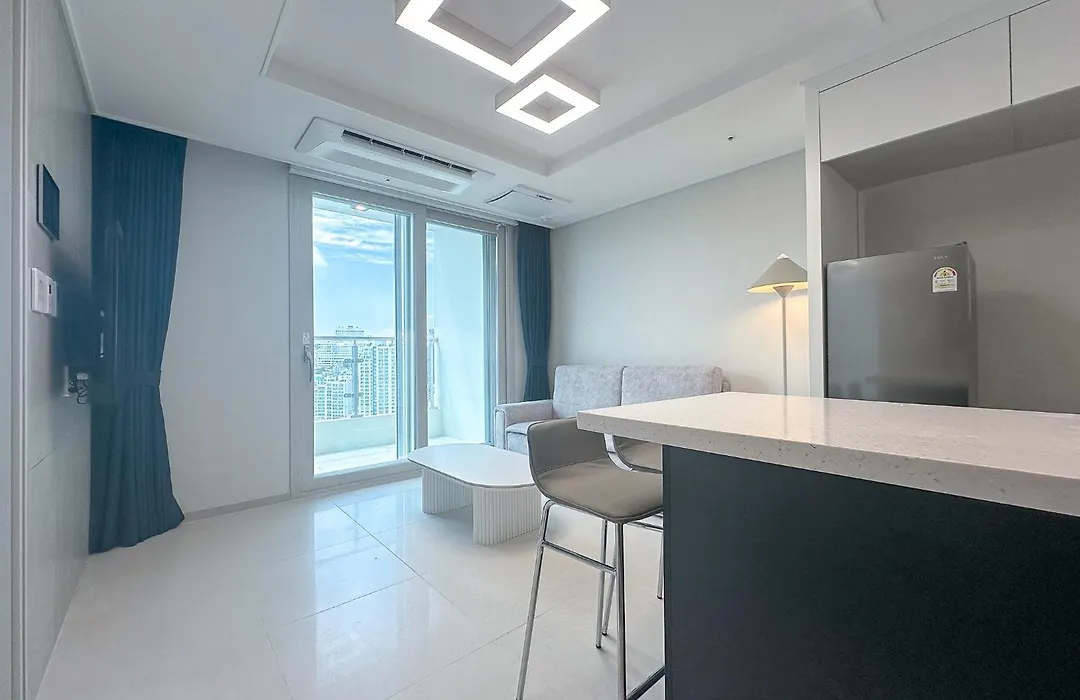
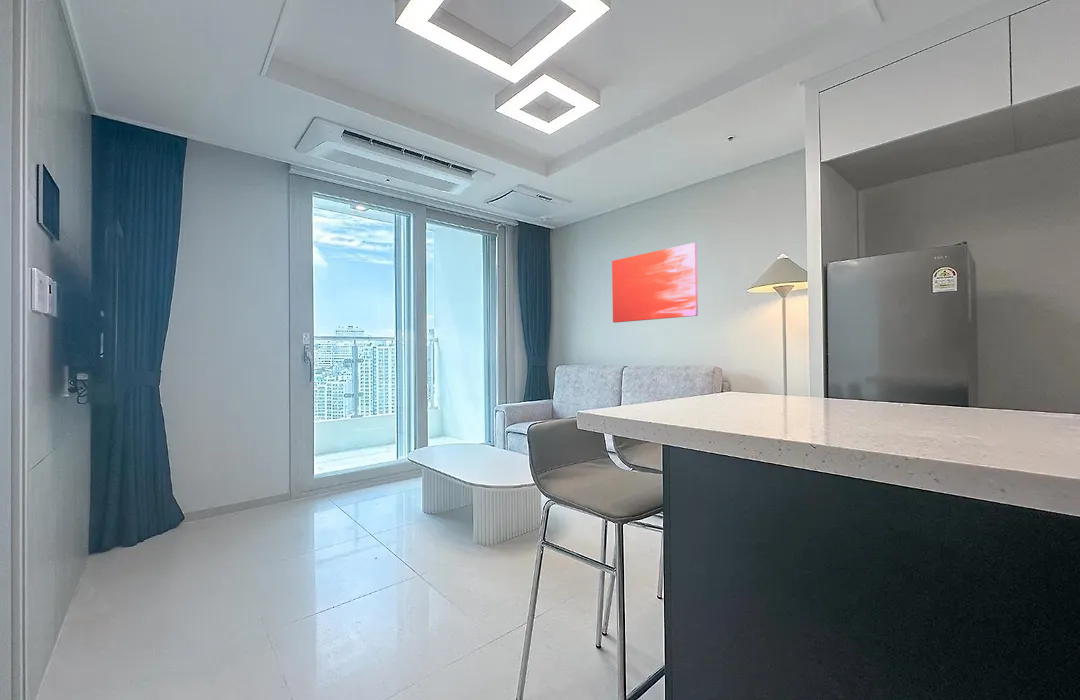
+ wall art [611,242,699,324]
